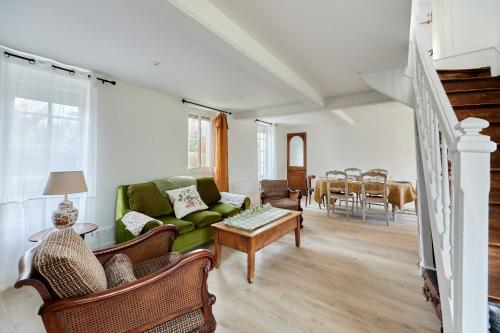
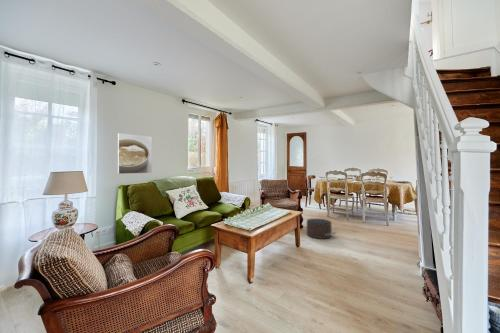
+ pouf [304,218,337,240]
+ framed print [117,132,153,175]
